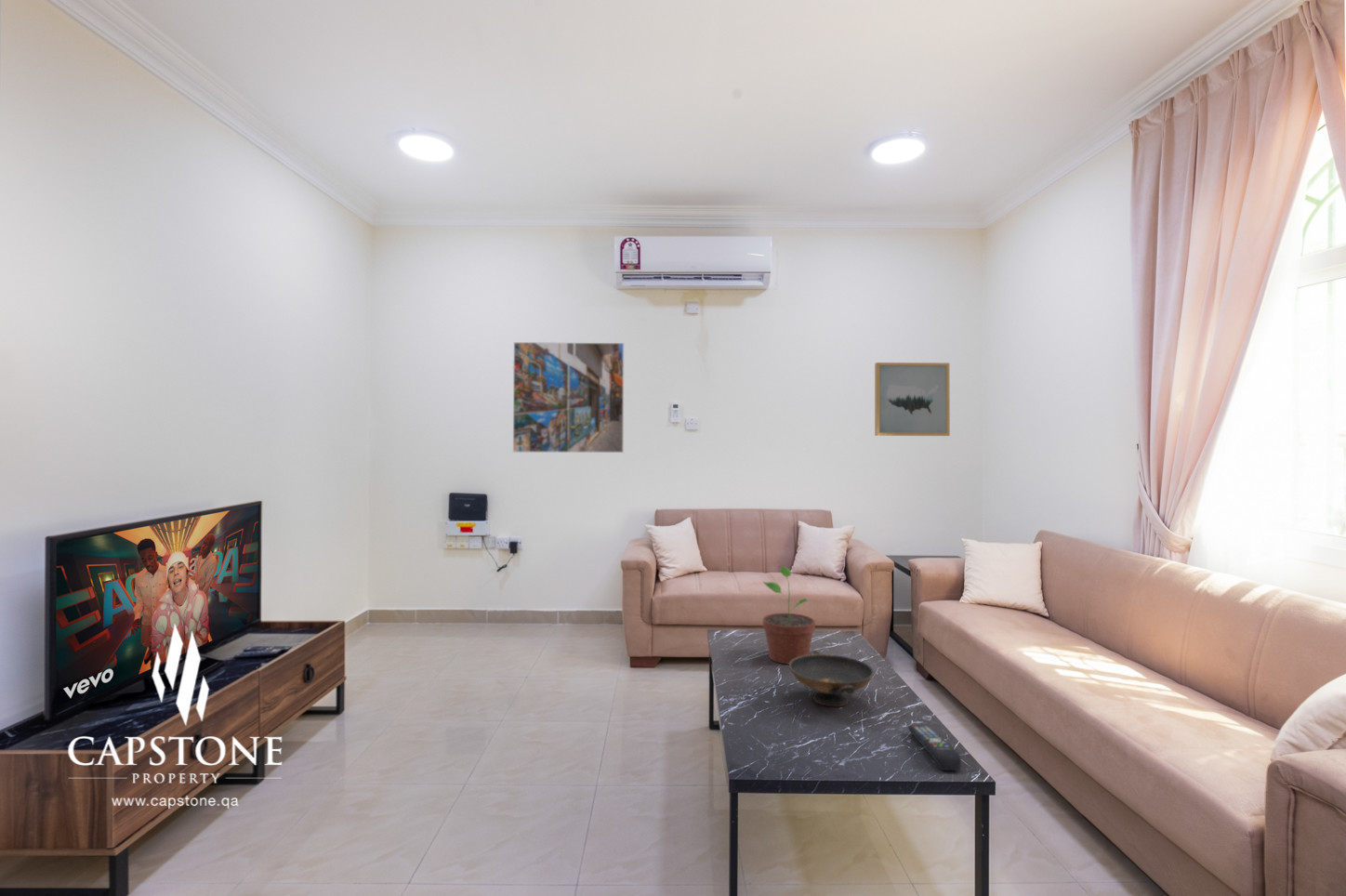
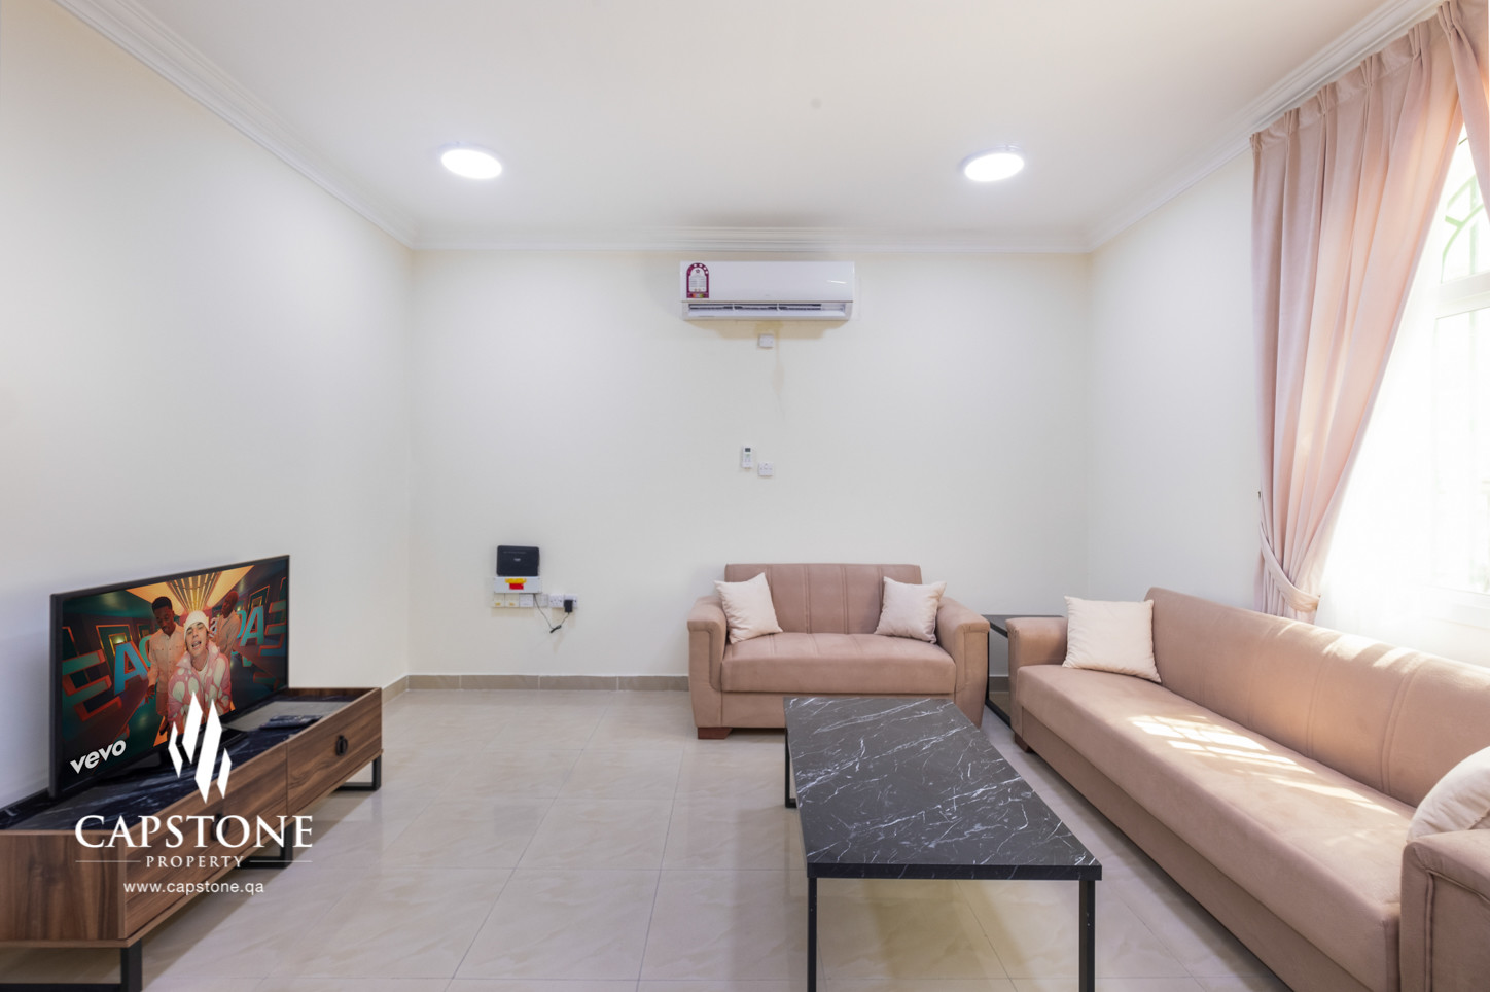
- decorative bowl [788,650,875,707]
- remote control [907,724,962,771]
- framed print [512,341,625,454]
- wall art [874,362,951,437]
- potted plant [762,565,816,665]
